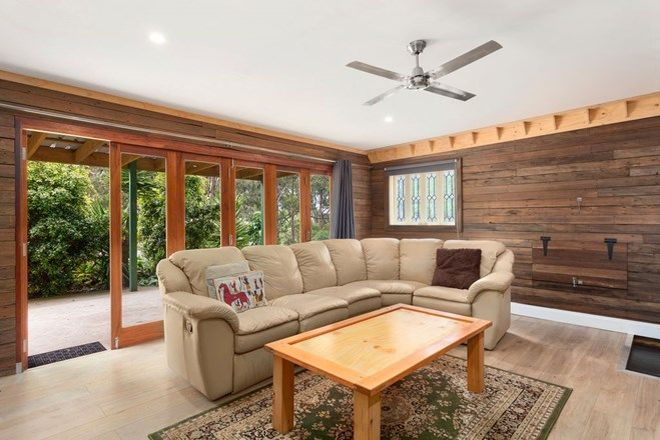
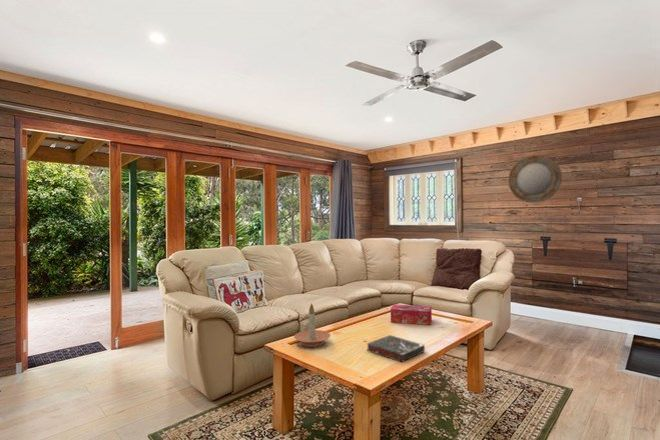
+ book [366,334,425,363]
+ home mirror [507,154,563,204]
+ tissue box [390,303,433,326]
+ candle holder [293,302,332,348]
